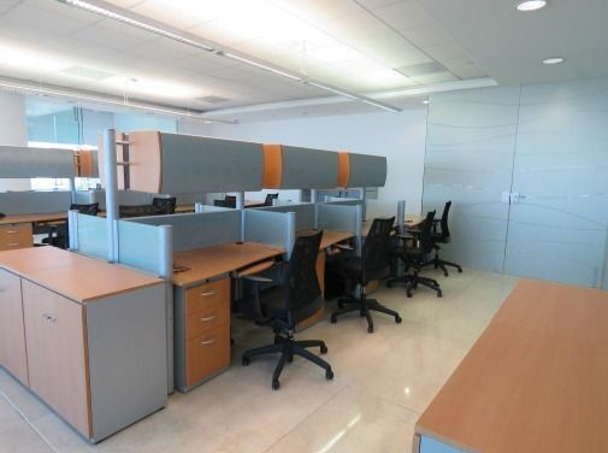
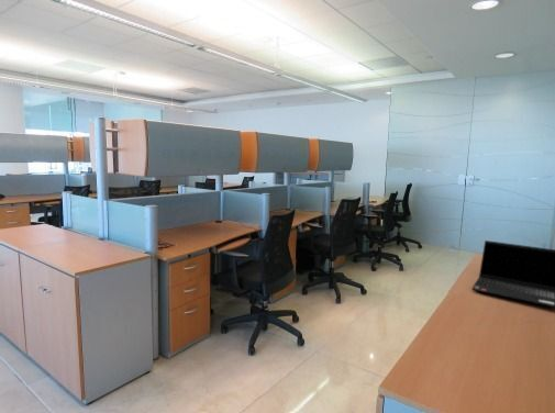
+ laptop computer [470,239,555,309]
